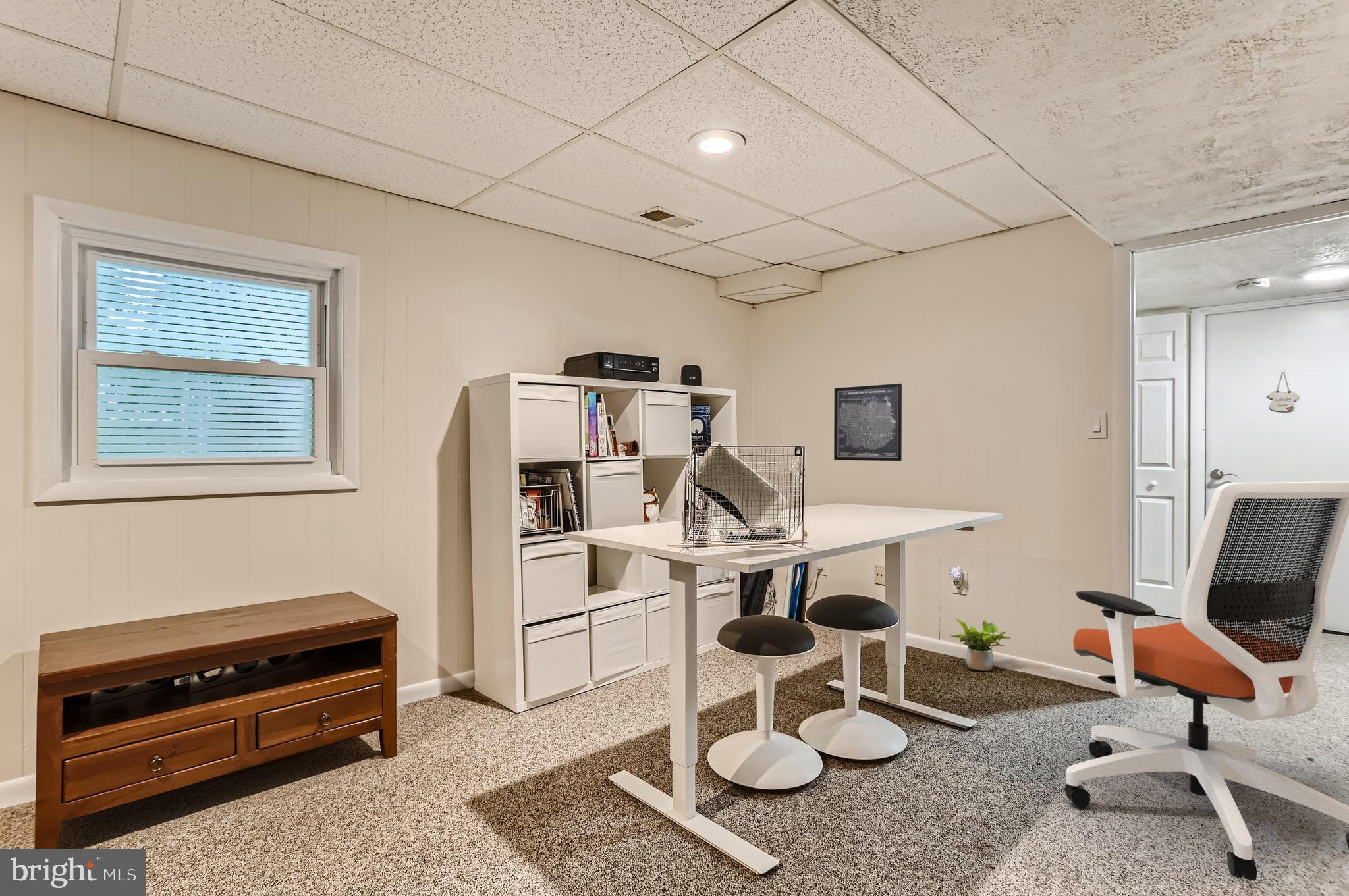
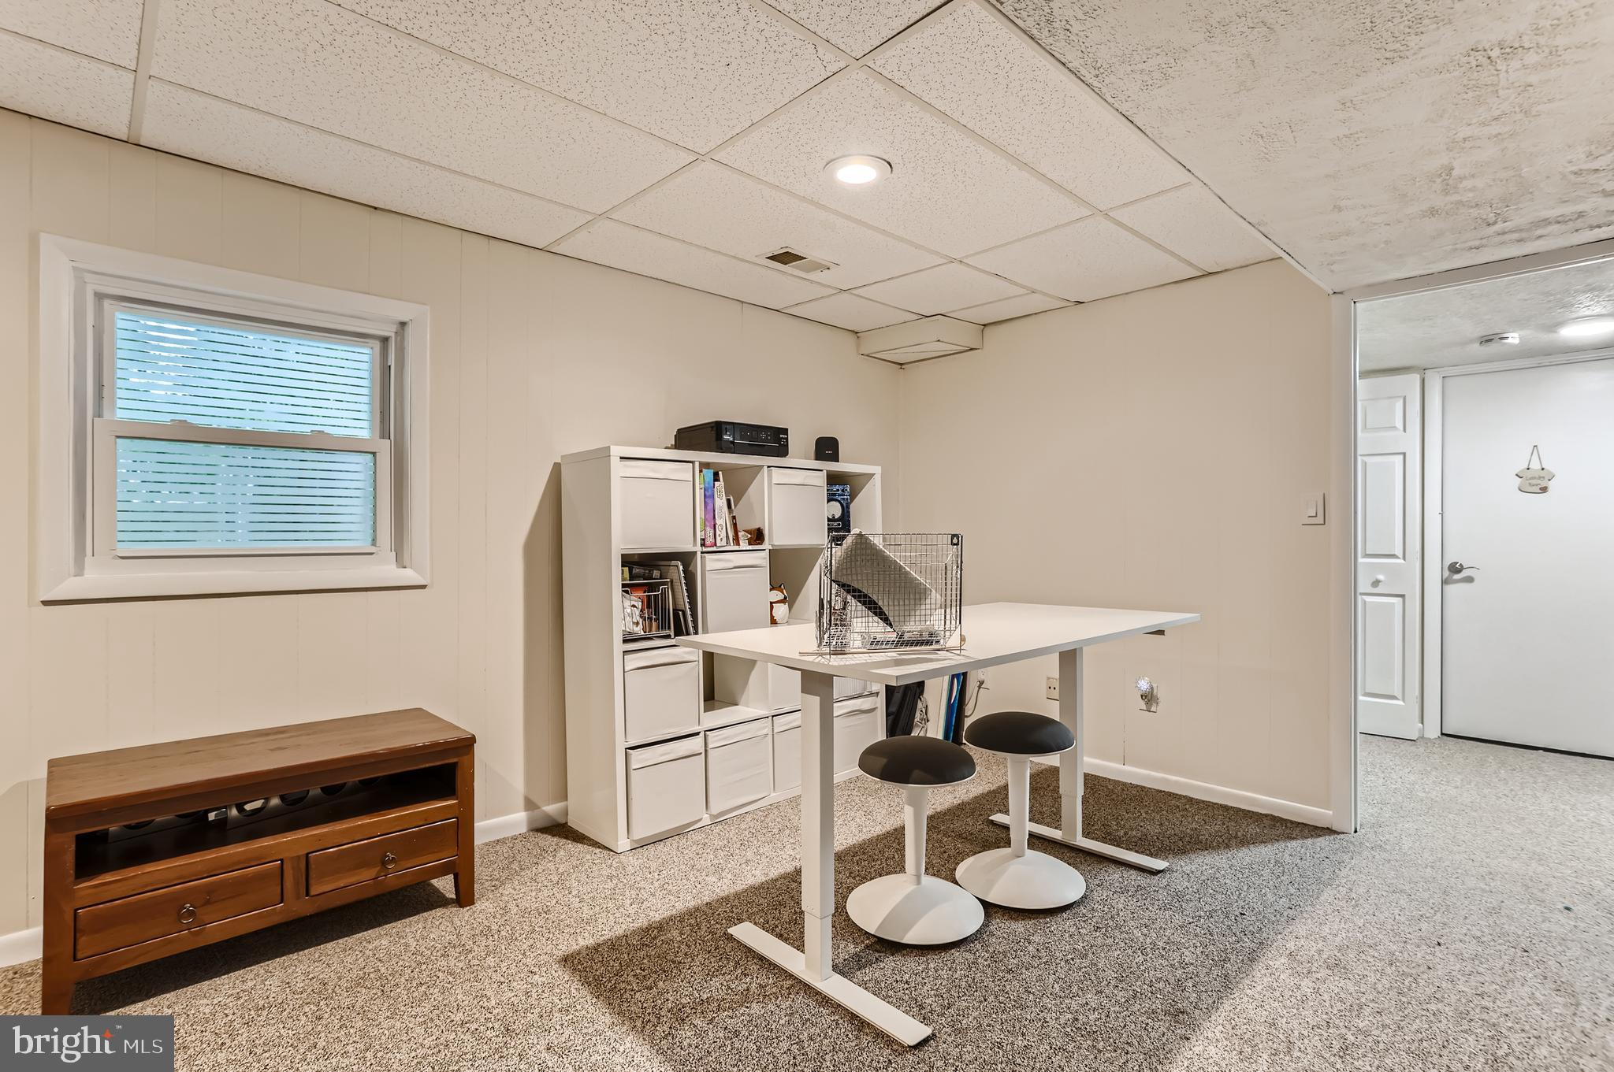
- office chair [1064,481,1349,882]
- potted plant [950,618,1011,672]
- wall art [833,383,902,461]
